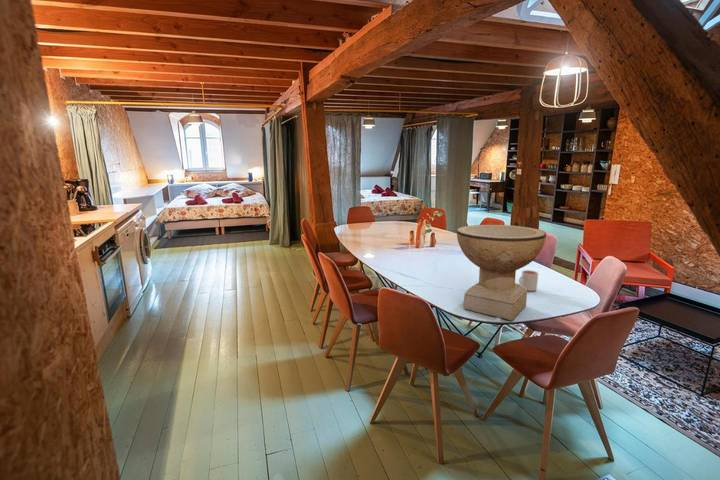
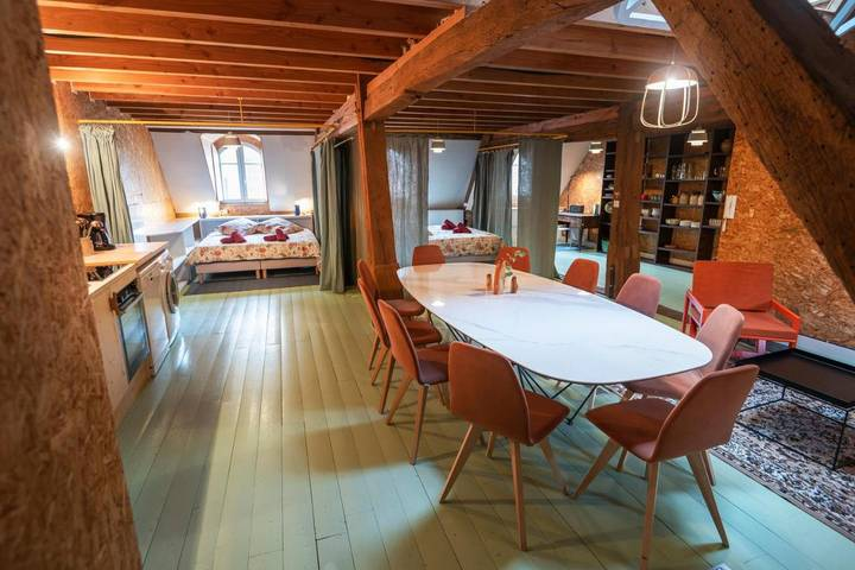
- decorative bowl [456,224,547,322]
- mug [518,269,539,292]
